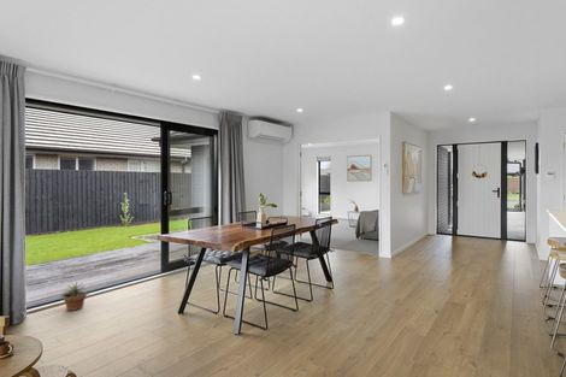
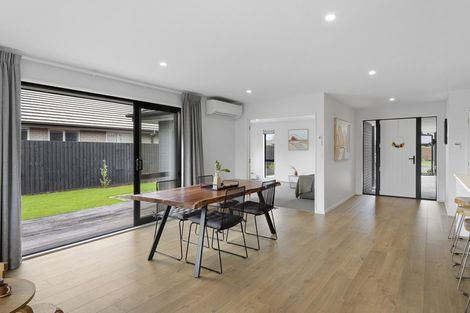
- potted plant [59,279,90,312]
